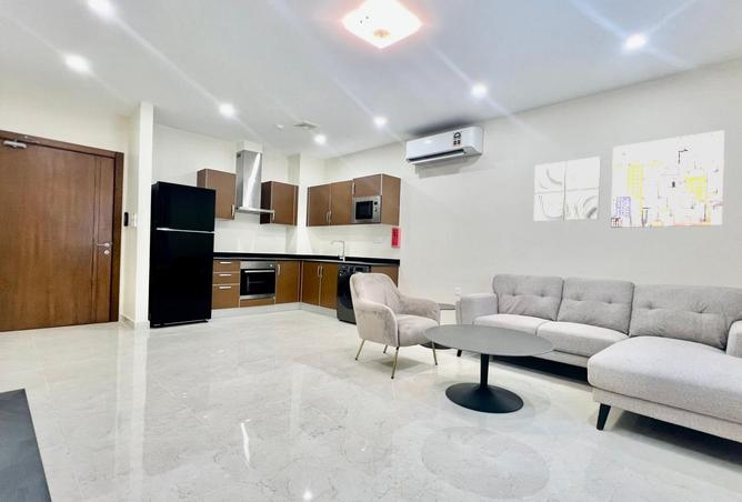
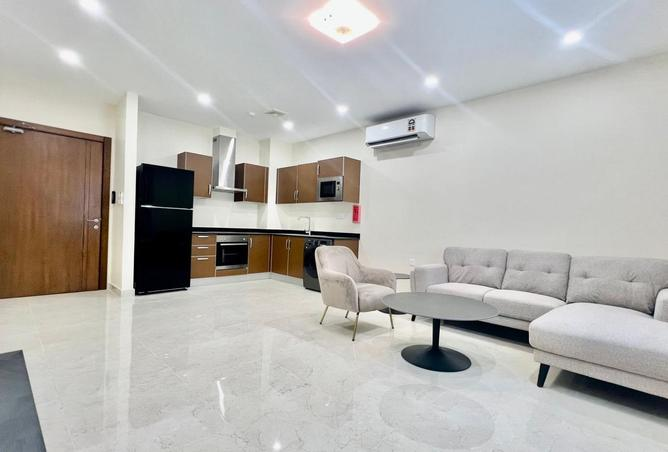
- wall art [610,129,725,229]
- wall art [533,155,601,223]
